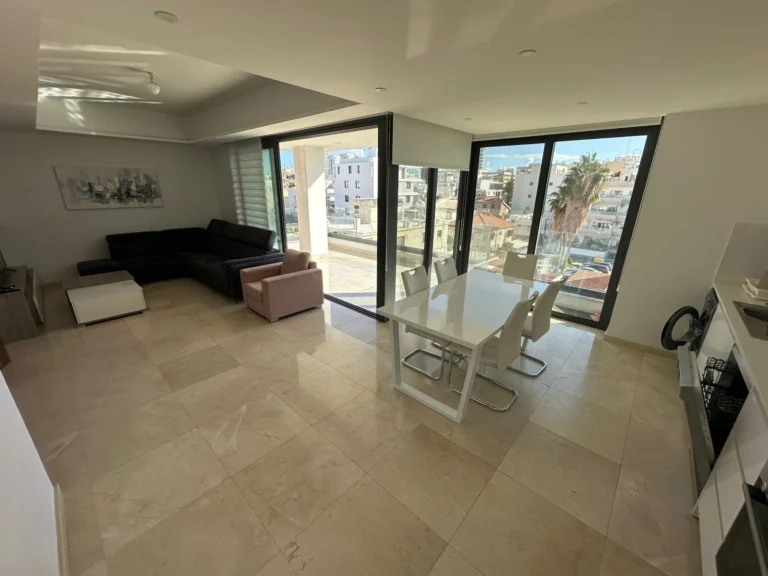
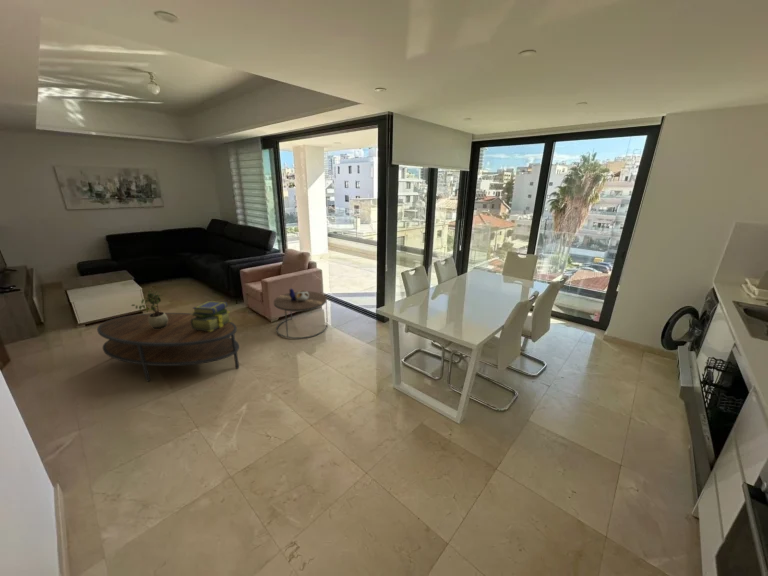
+ coffee table [96,312,240,382]
+ potted plant [130,290,168,329]
+ stack of books [190,300,231,332]
+ side table [273,288,329,340]
